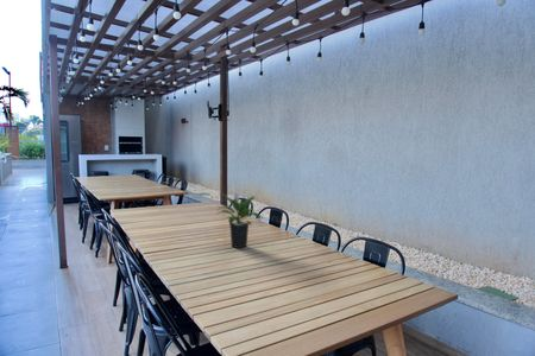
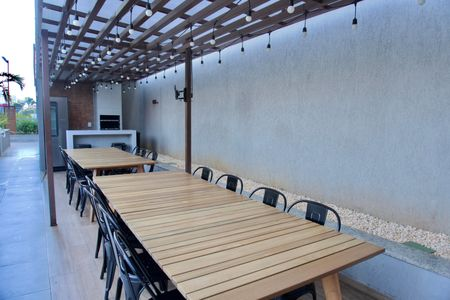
- potted plant [214,191,263,249]
